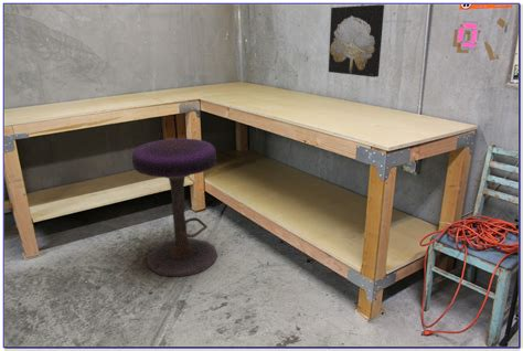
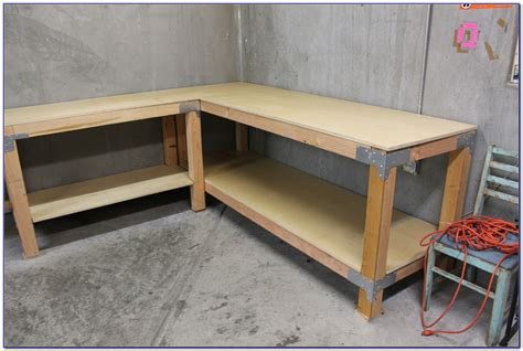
- wall art [328,3,385,78]
- stool [131,138,218,278]
